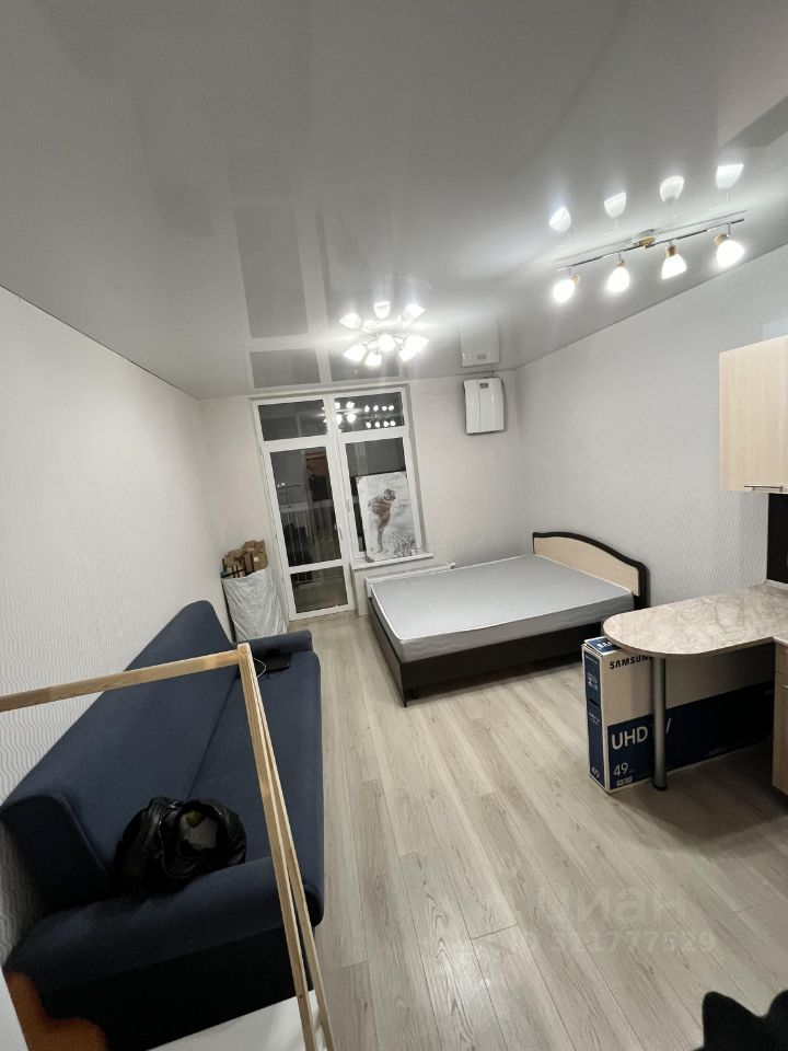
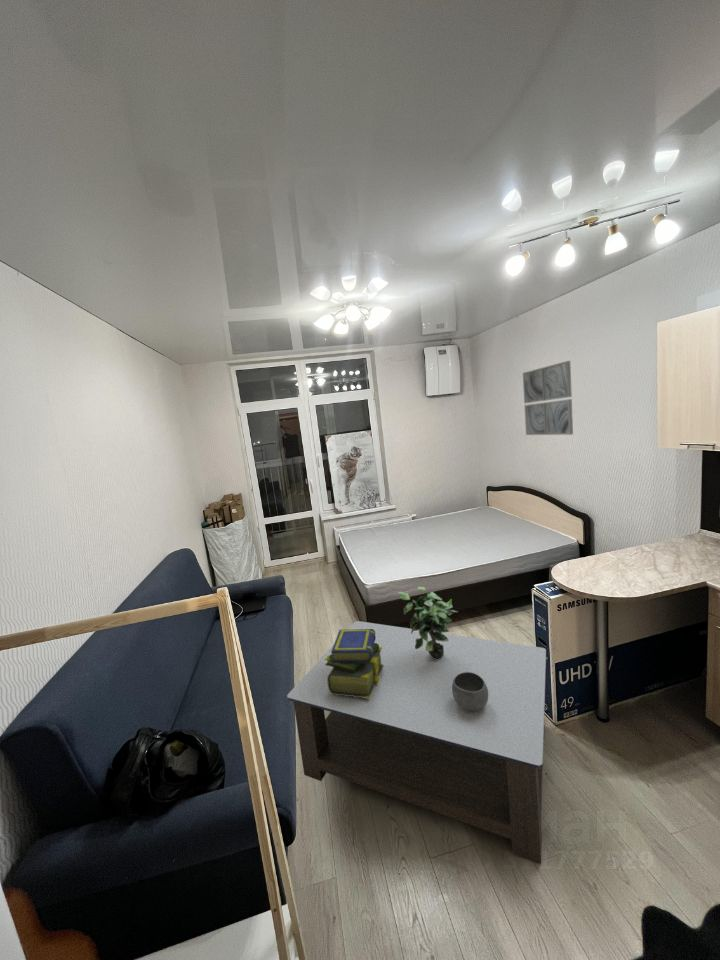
+ wall art [522,360,574,436]
+ potted plant [397,586,459,660]
+ stack of books [324,629,384,699]
+ ceramic bowl [452,672,488,711]
+ coffee table [286,620,547,865]
